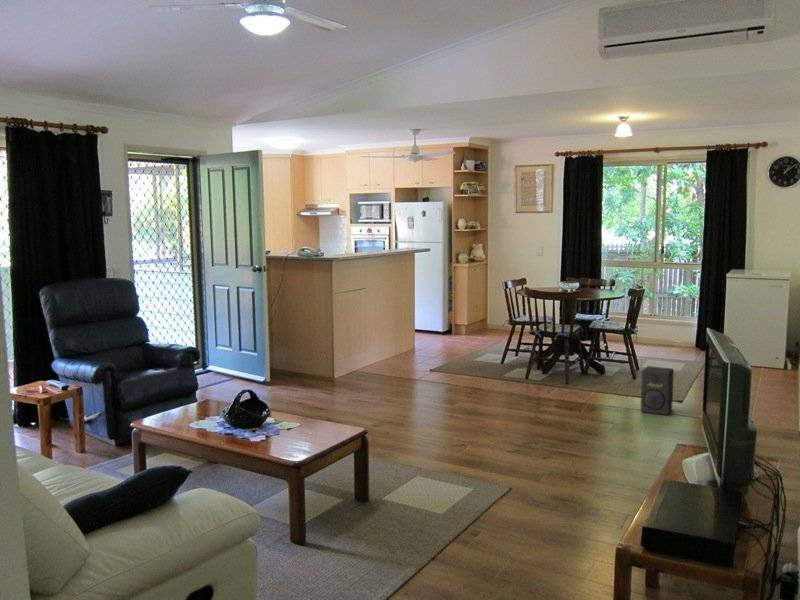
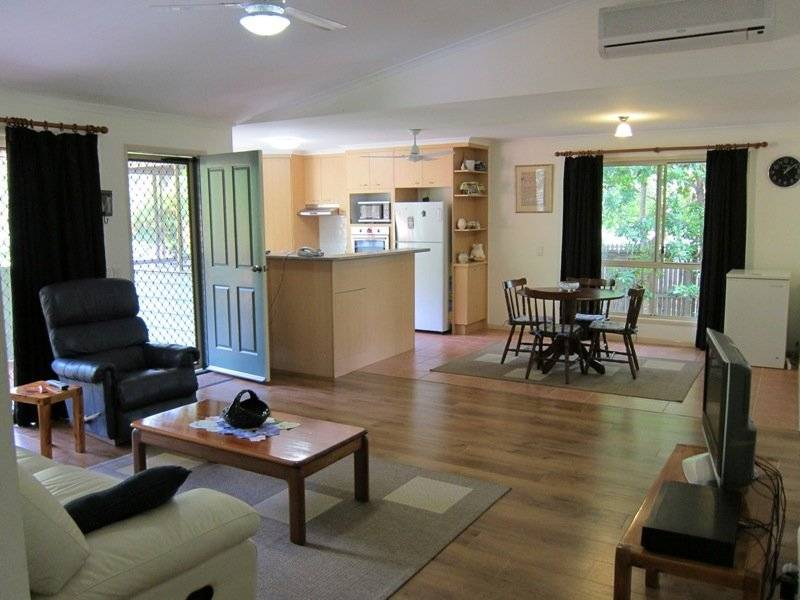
- speaker [639,365,675,416]
